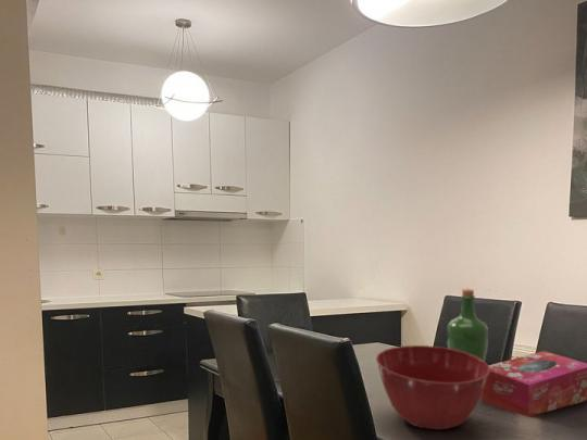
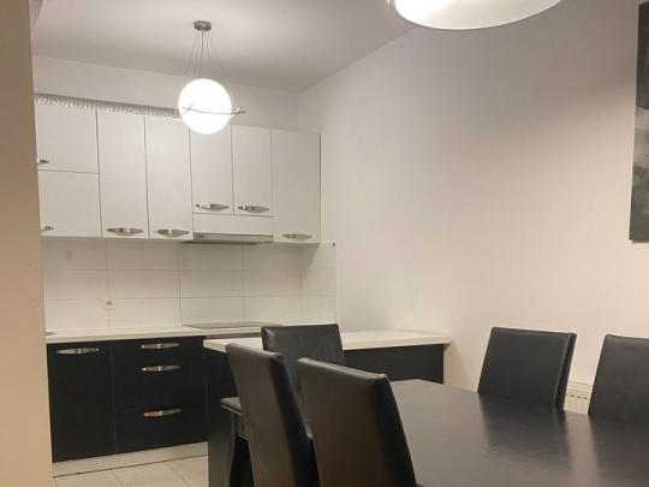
- wine bottle [446,288,489,362]
- mixing bowl [375,344,490,430]
- tissue box [480,350,587,417]
